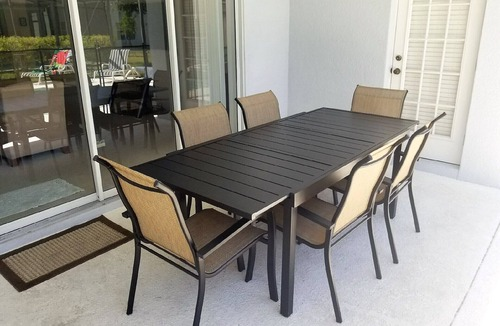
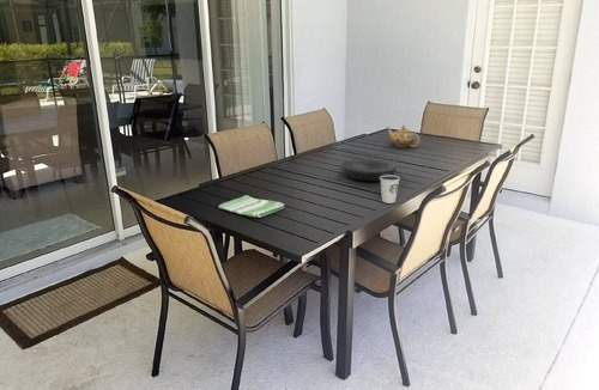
+ dixie cup [380,175,401,205]
+ dish towel [218,194,285,219]
+ teapot [386,124,420,148]
+ plate [340,158,398,182]
